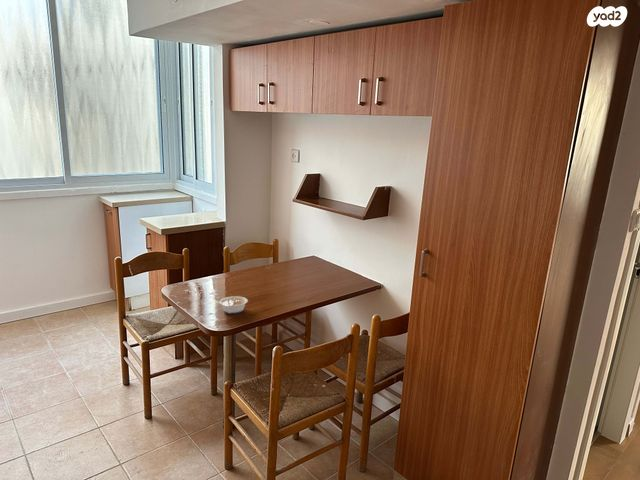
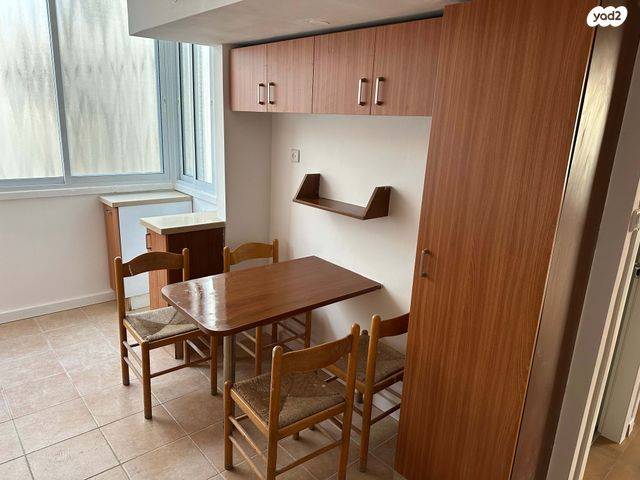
- legume [214,295,249,315]
